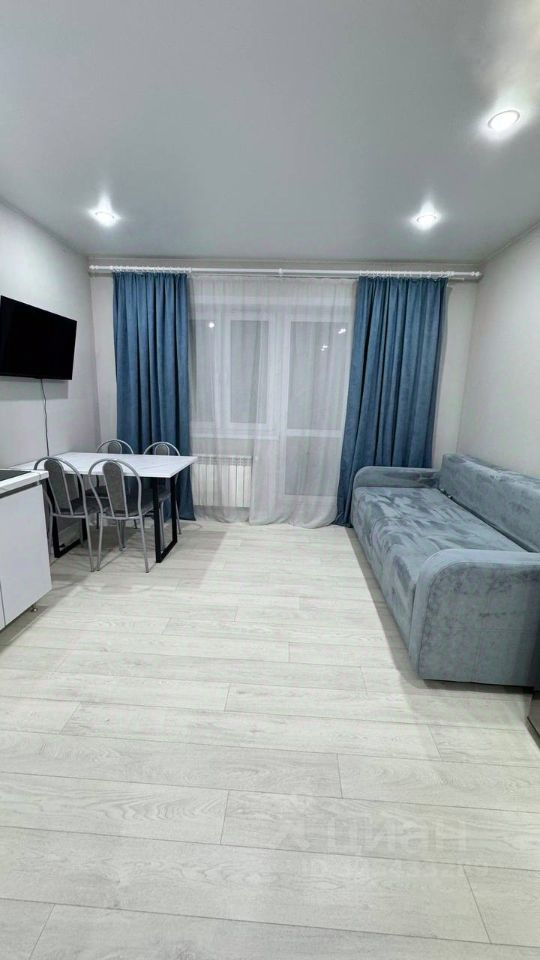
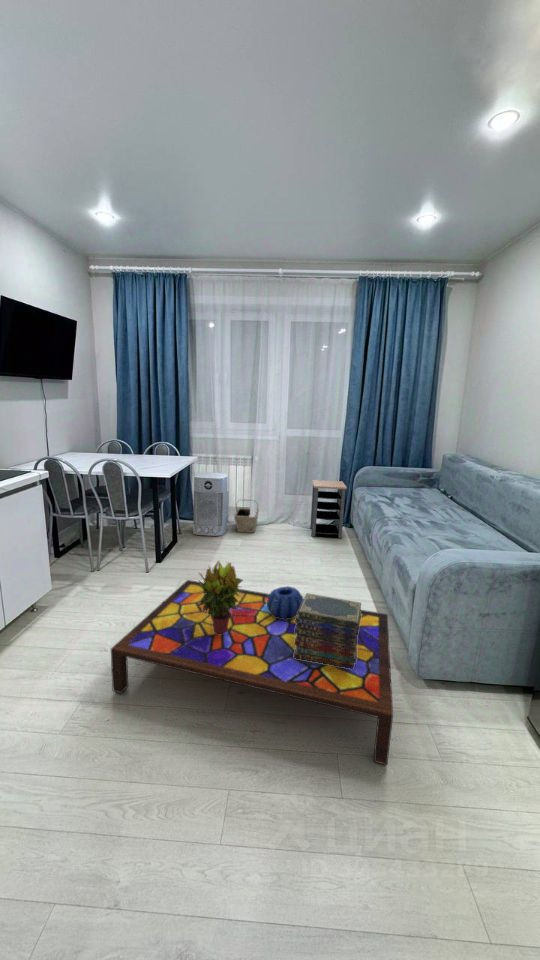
+ side table [309,479,348,539]
+ basket [233,498,260,534]
+ decorative bowl [267,585,304,619]
+ coffee table [110,579,394,766]
+ potted plant [197,559,244,634]
+ book stack [294,592,362,669]
+ air purifier [192,471,230,537]
